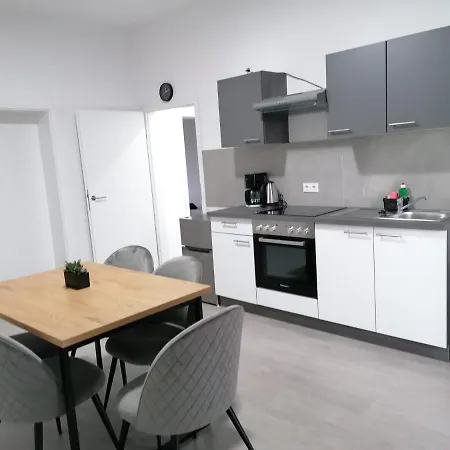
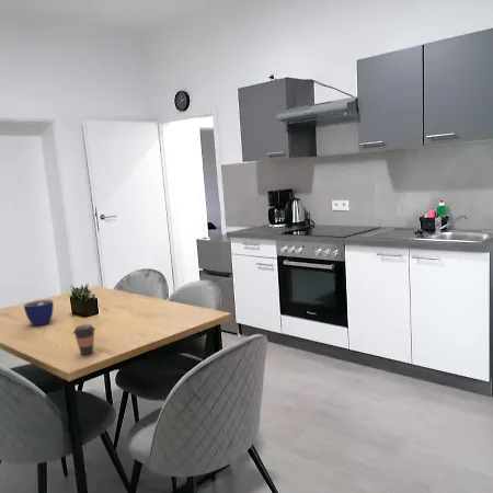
+ coffee cup [72,323,96,356]
+ cup [23,298,55,326]
